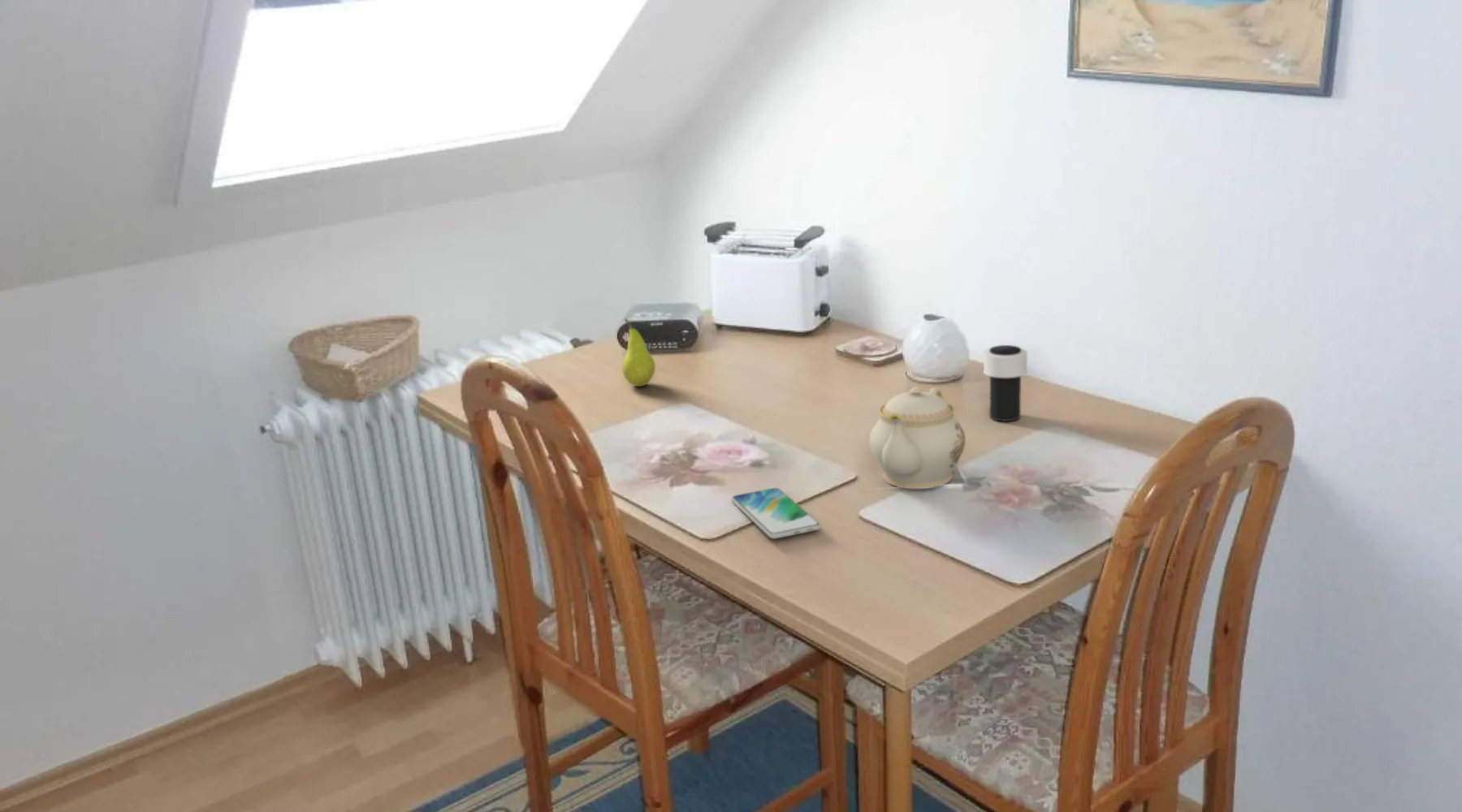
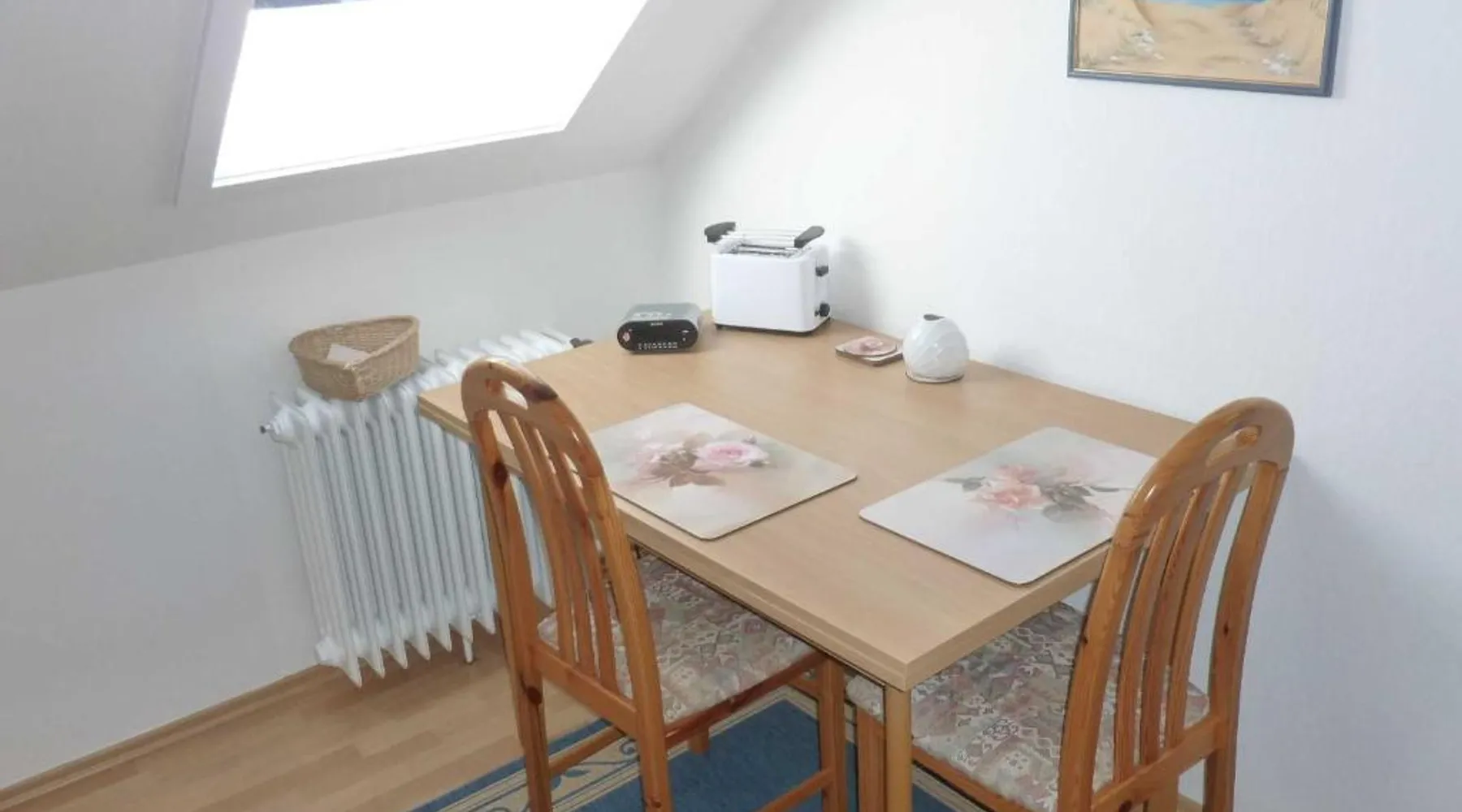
- teapot [868,386,967,490]
- smartphone [731,487,821,539]
- fruit [621,317,656,387]
- cup [983,344,1028,422]
